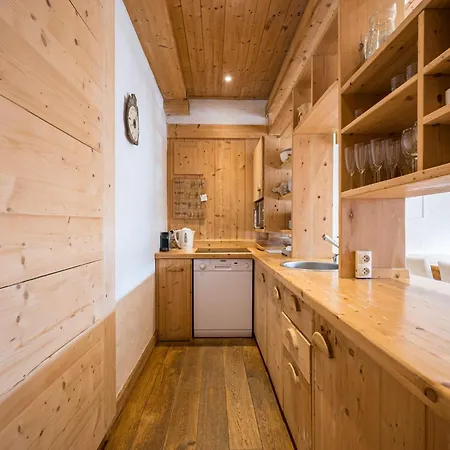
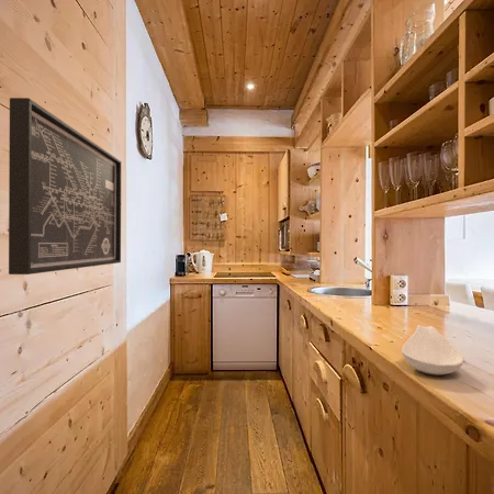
+ wall art [8,97,123,276]
+ spoon rest [401,324,465,377]
